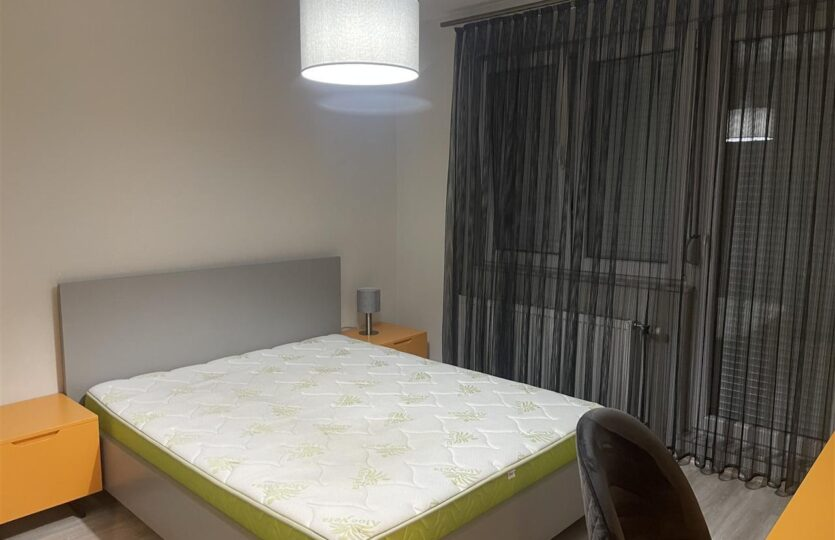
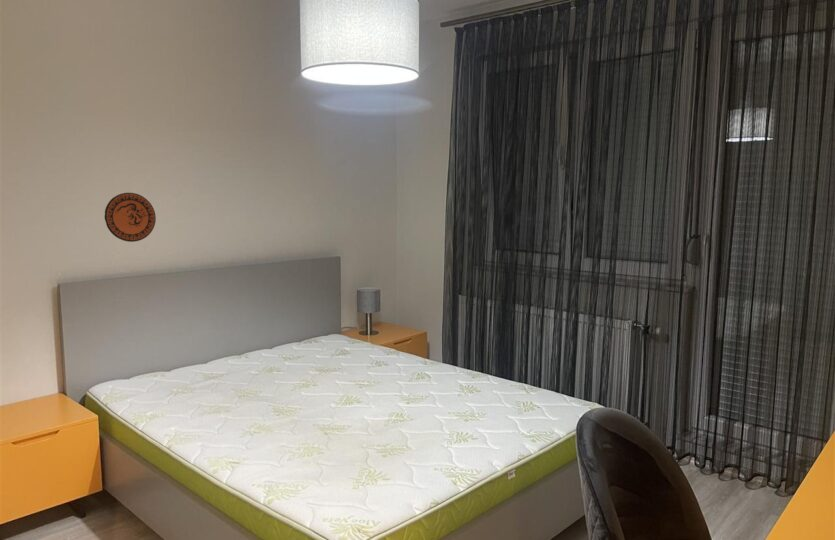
+ decorative plate [104,192,157,243]
